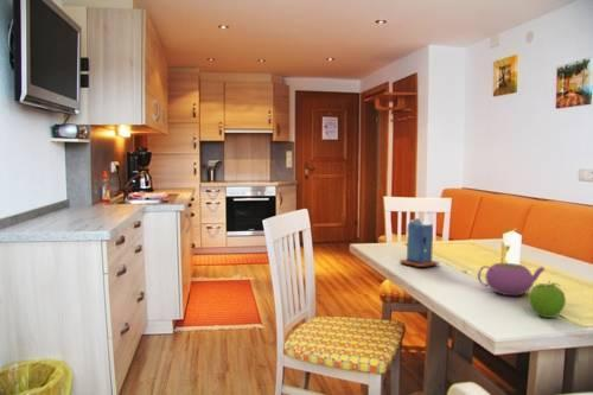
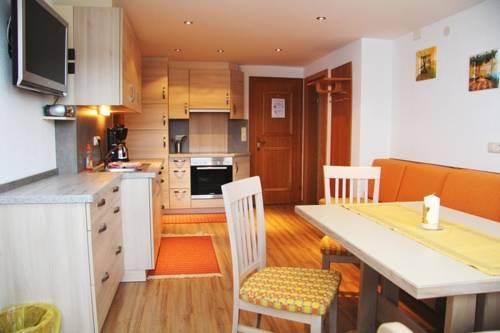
- candle [398,215,441,268]
- fruit [528,279,567,319]
- teapot [477,262,547,297]
